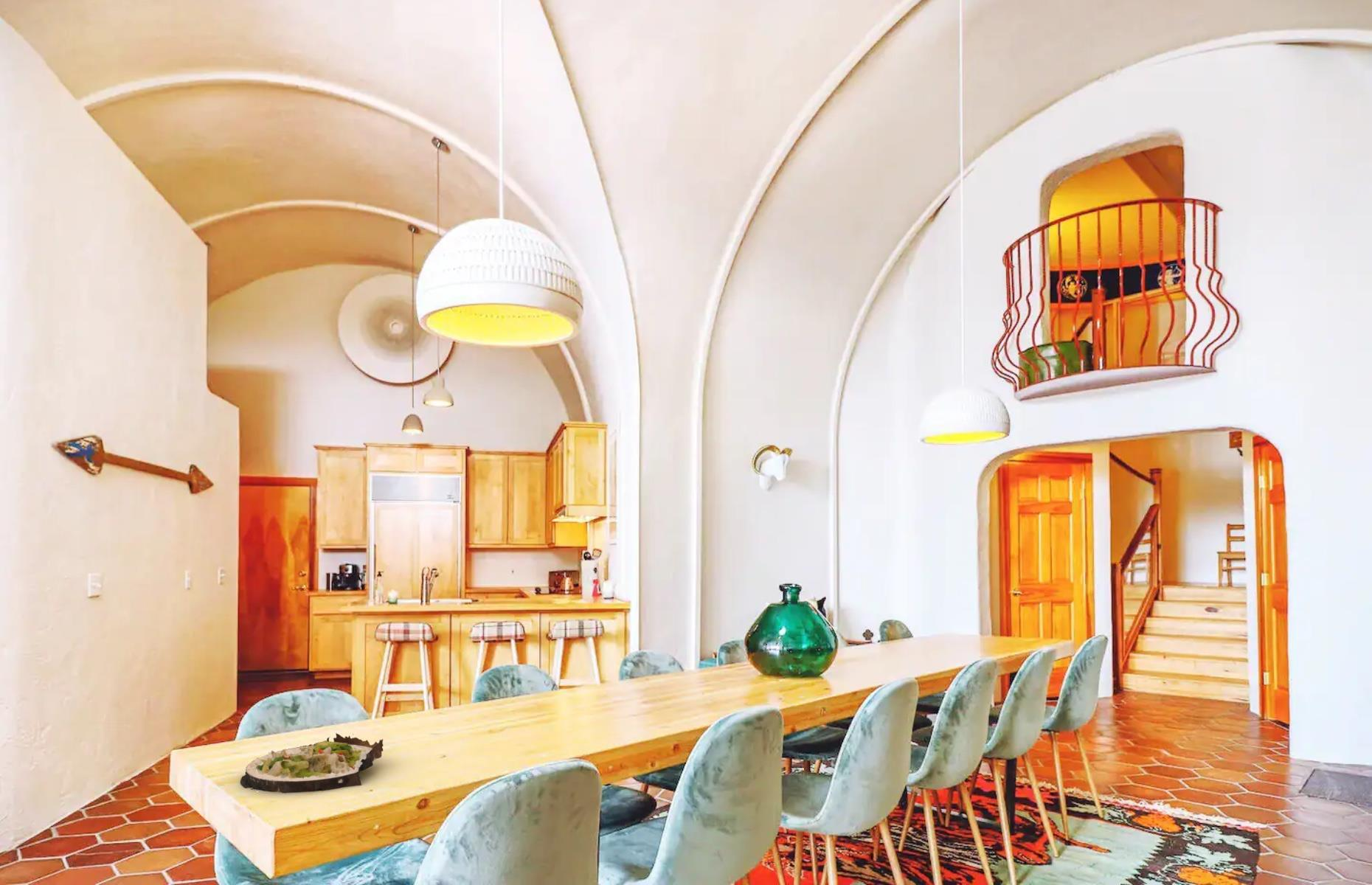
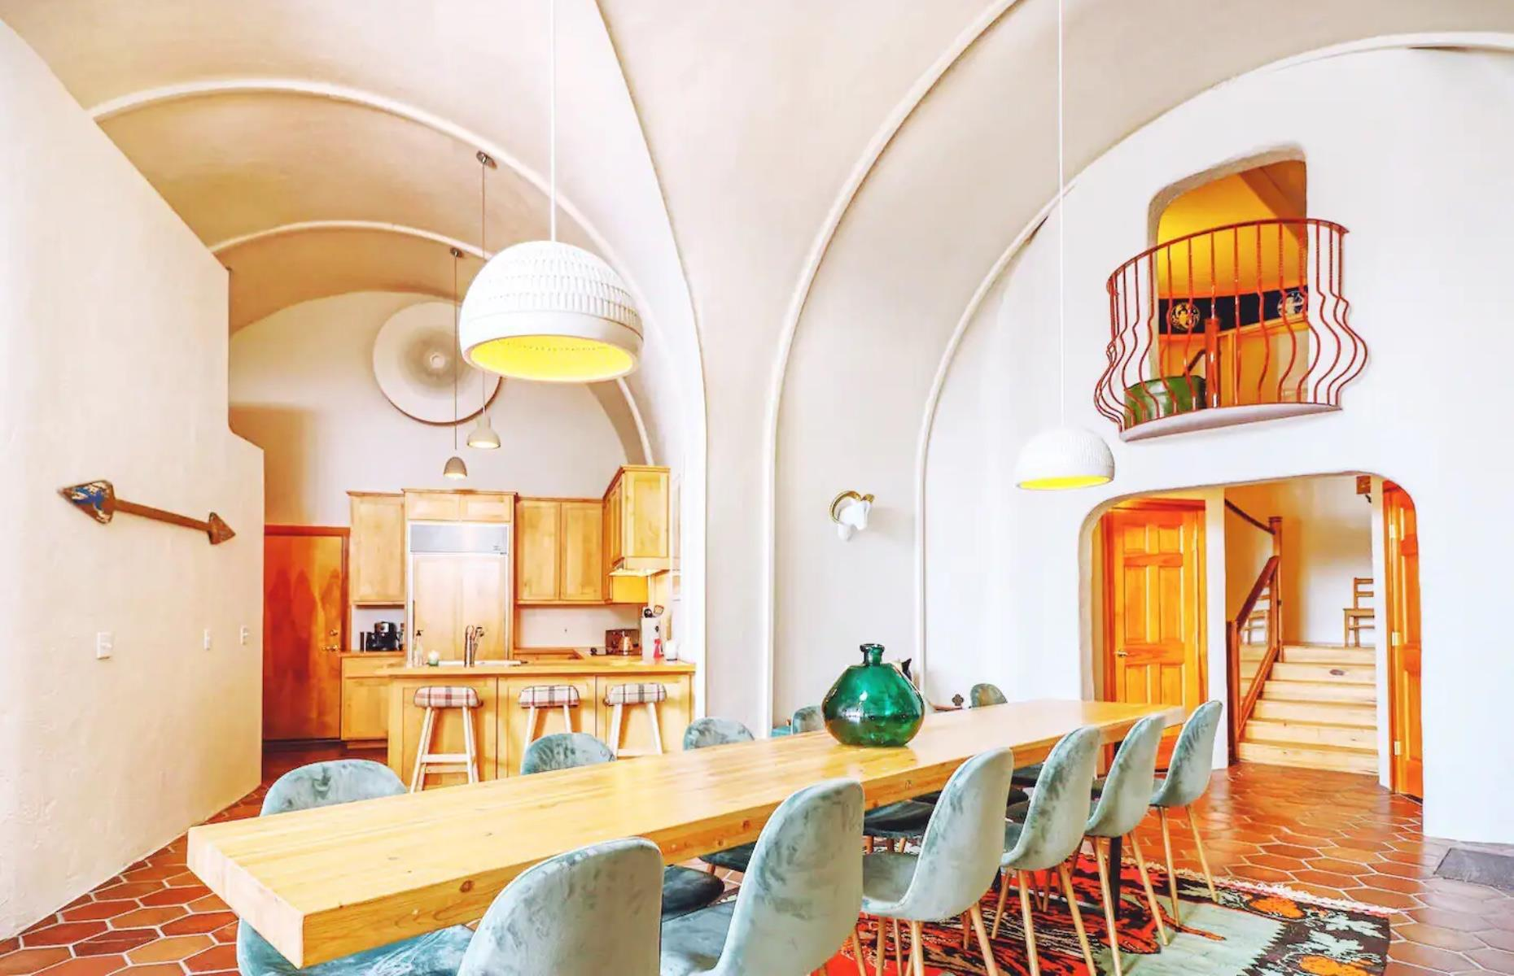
- salad plate [240,732,384,794]
